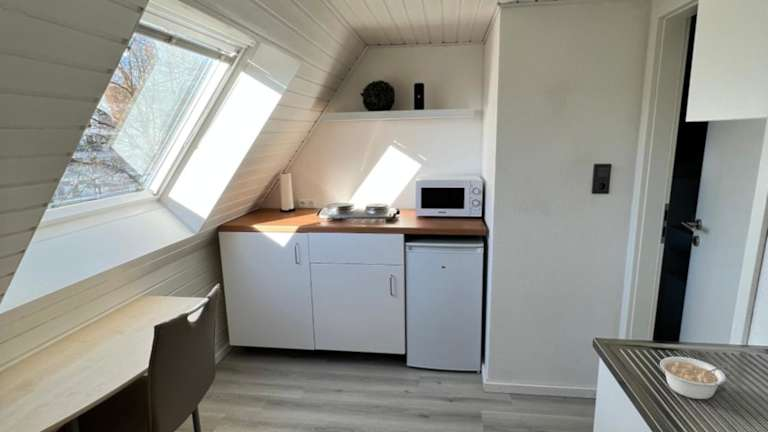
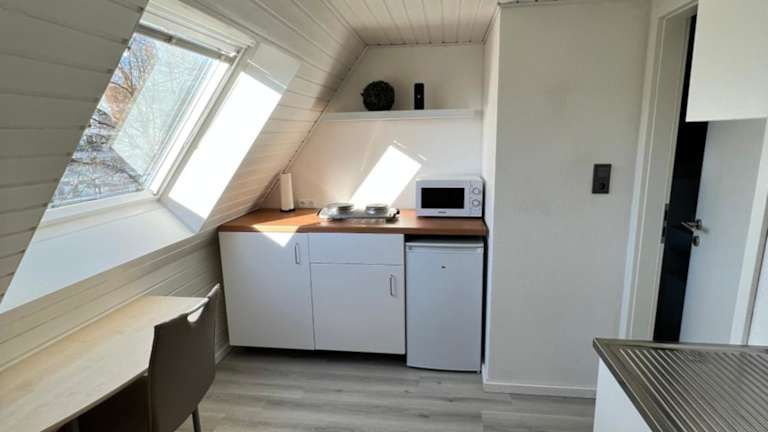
- legume [659,356,732,400]
